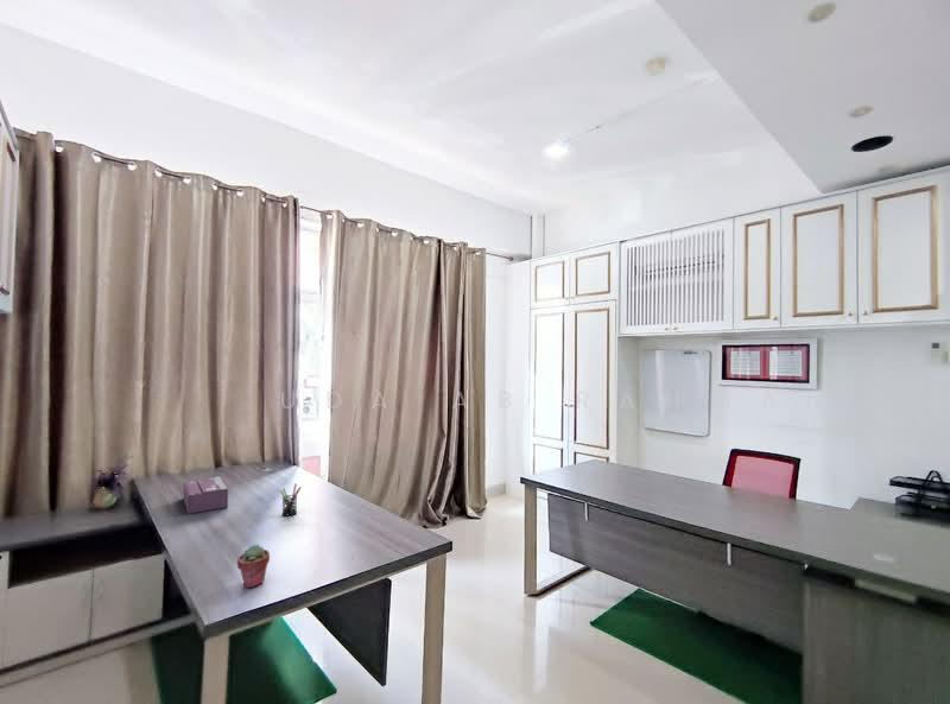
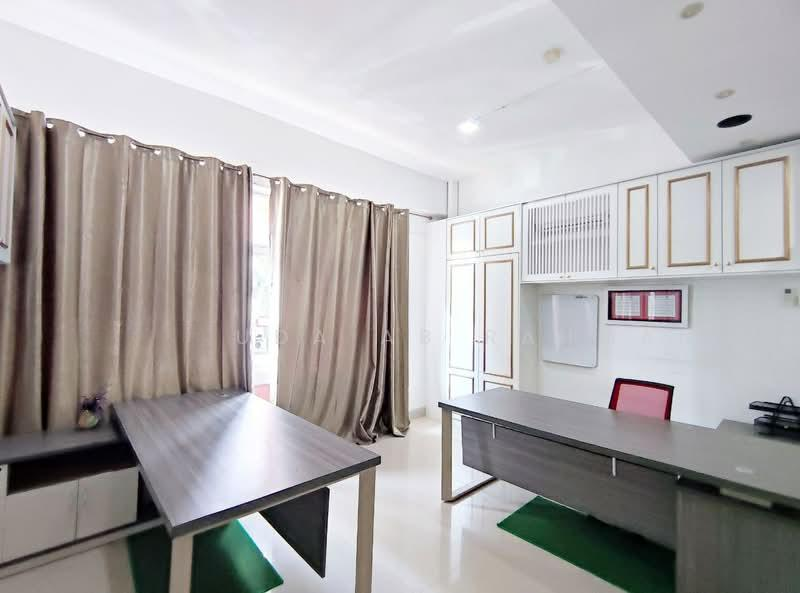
- potted succulent [236,544,271,589]
- pen holder [279,482,303,516]
- tissue box [182,475,229,515]
